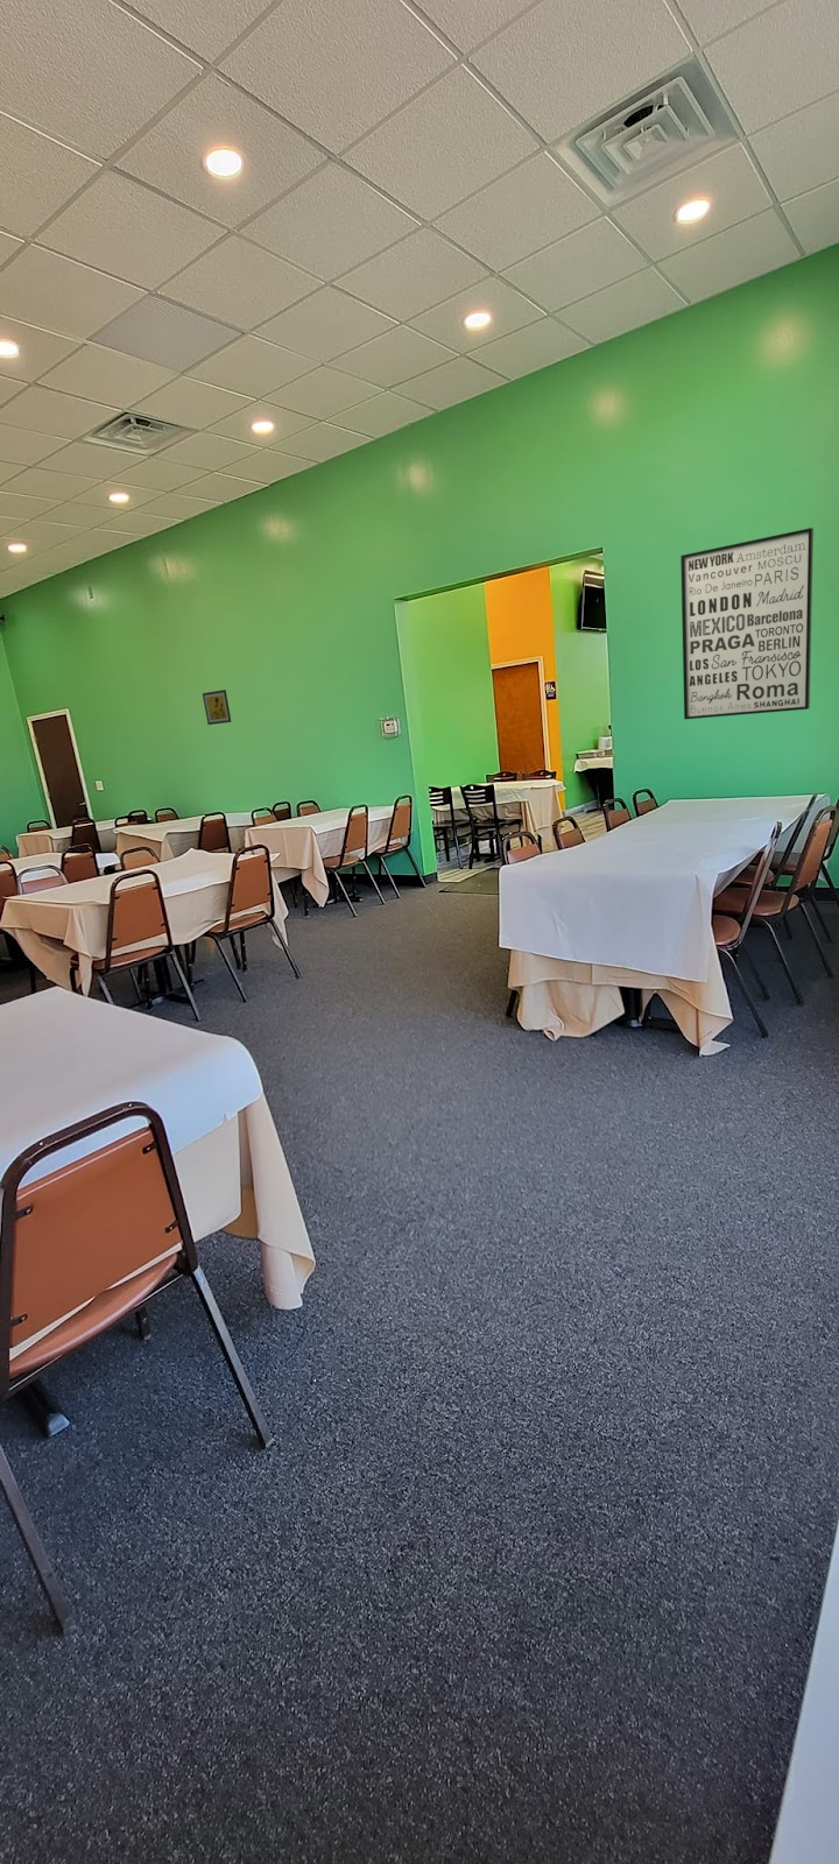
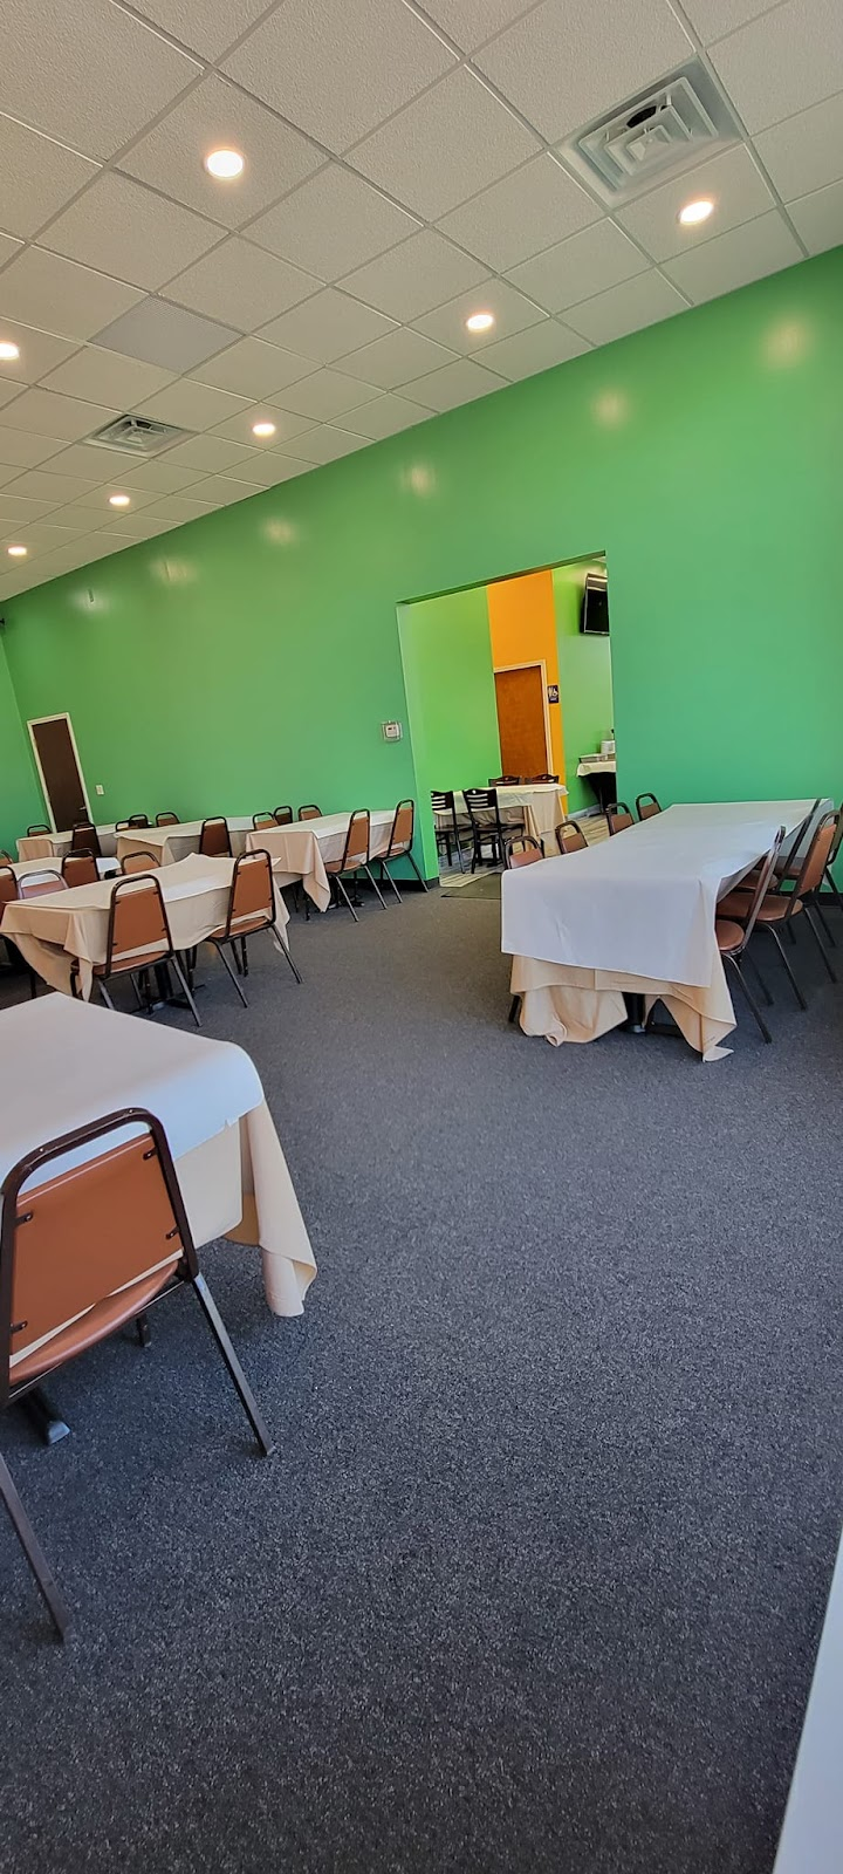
- wall art [680,527,814,720]
- wall art [202,688,232,726]
